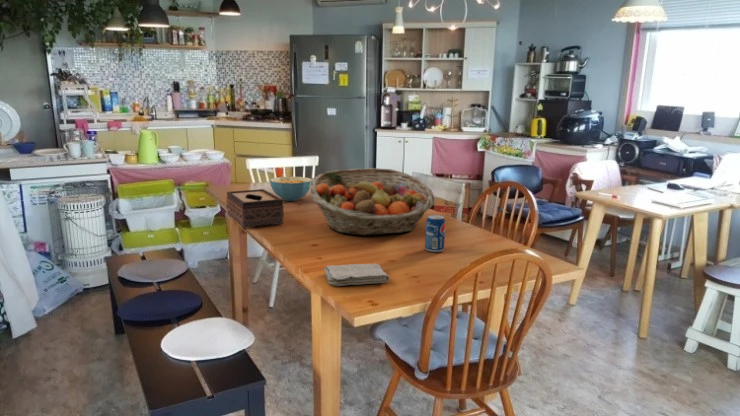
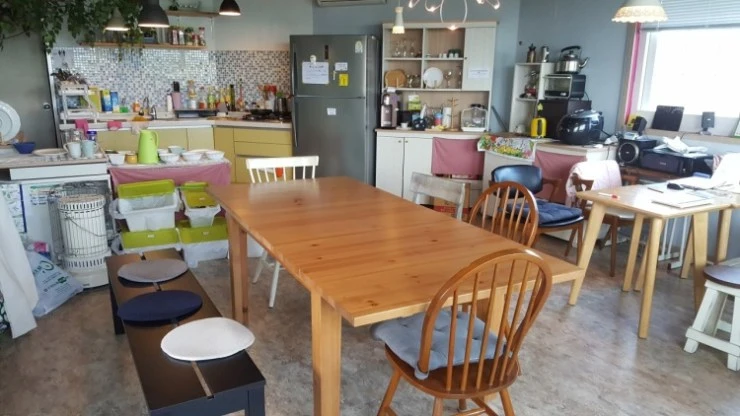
- tissue box [225,188,285,229]
- fruit basket [309,167,435,237]
- cereal bowl [269,176,312,202]
- beverage can [424,214,446,253]
- washcloth [323,263,390,287]
